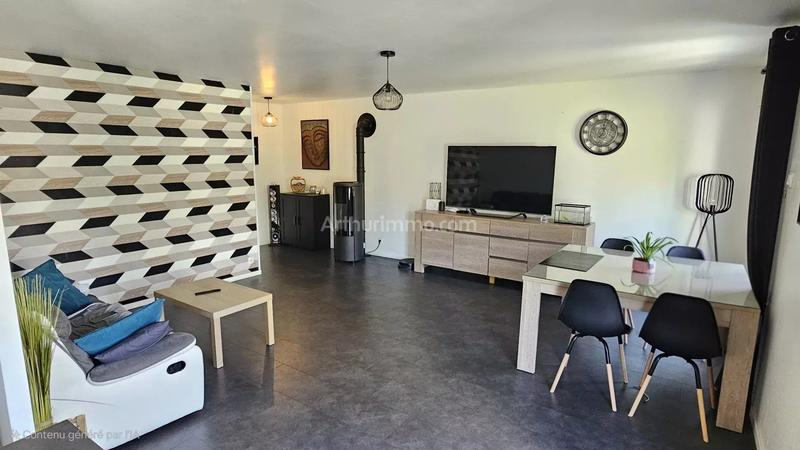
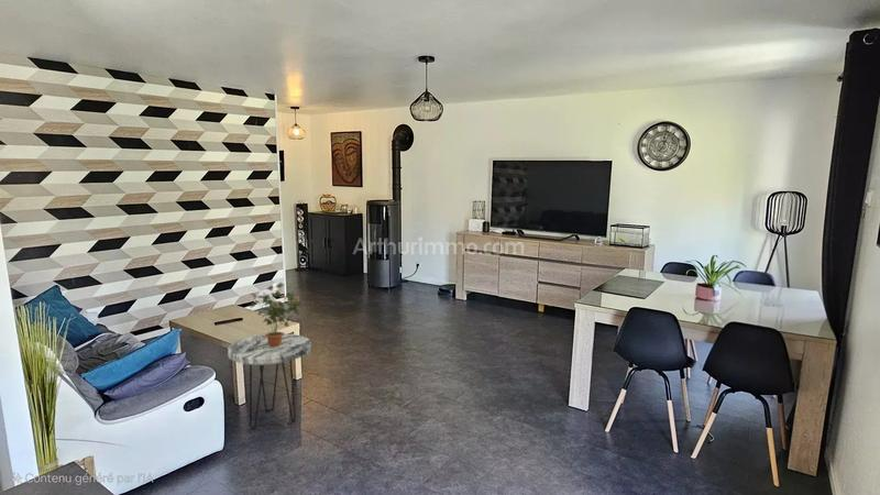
+ potted plant [249,282,304,348]
+ side table [227,333,312,430]
